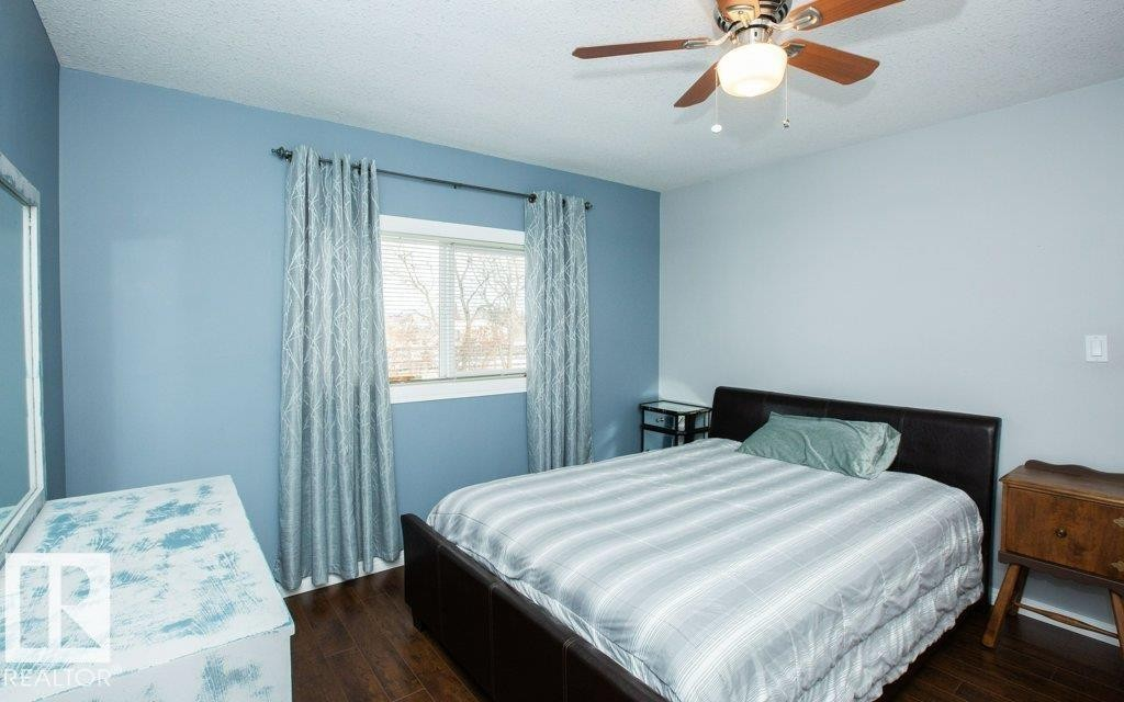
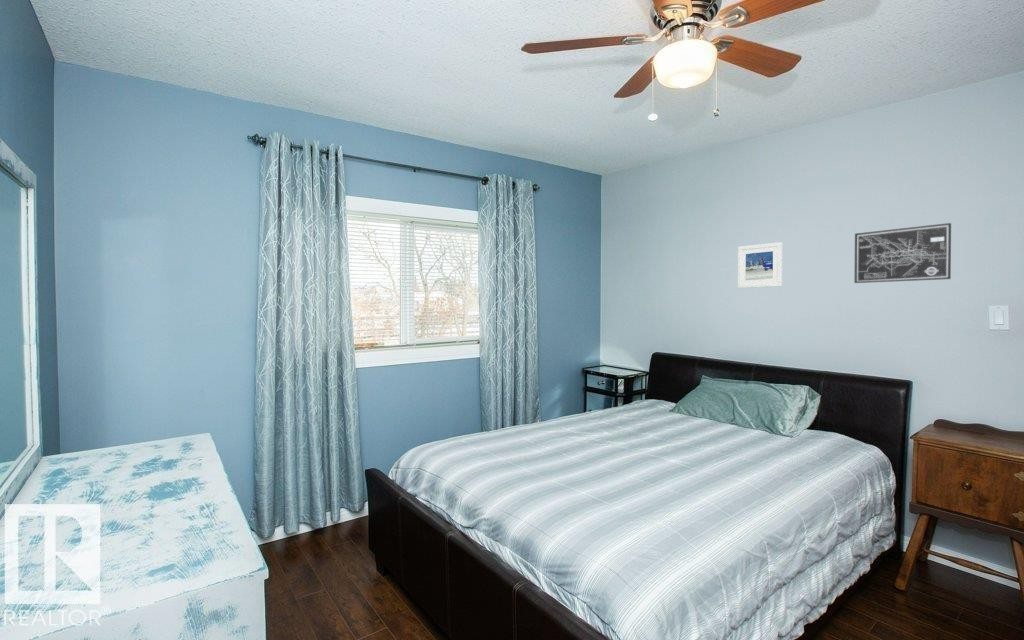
+ wall art [853,222,952,284]
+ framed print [737,241,783,289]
